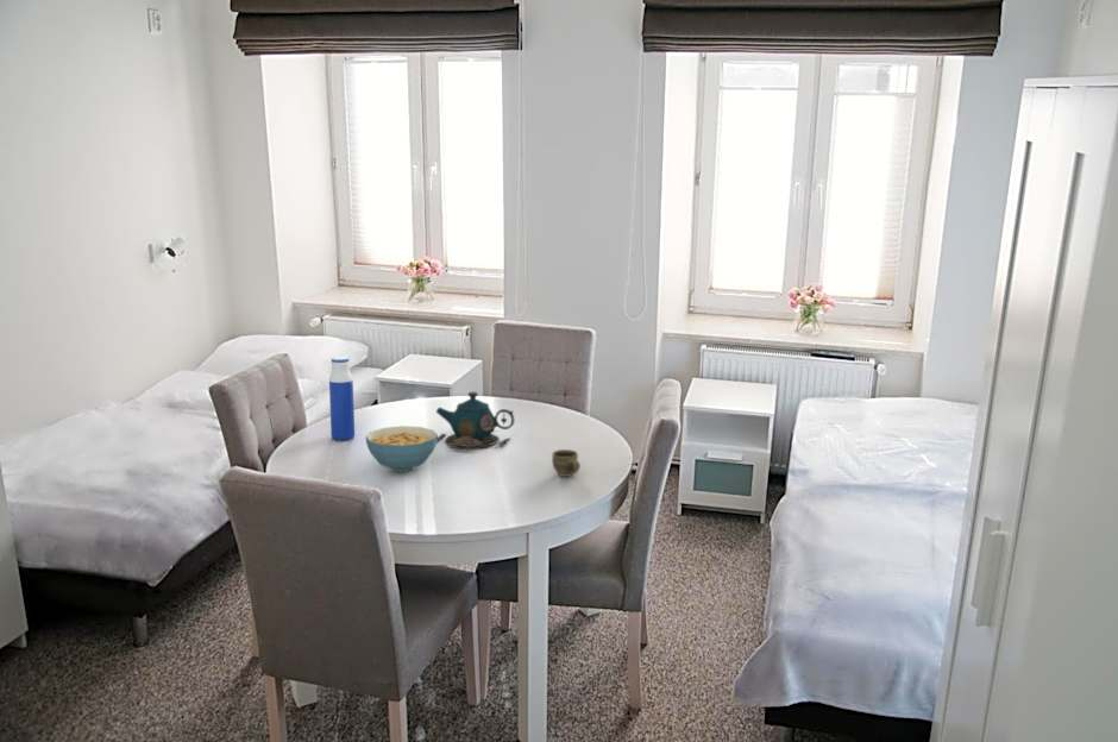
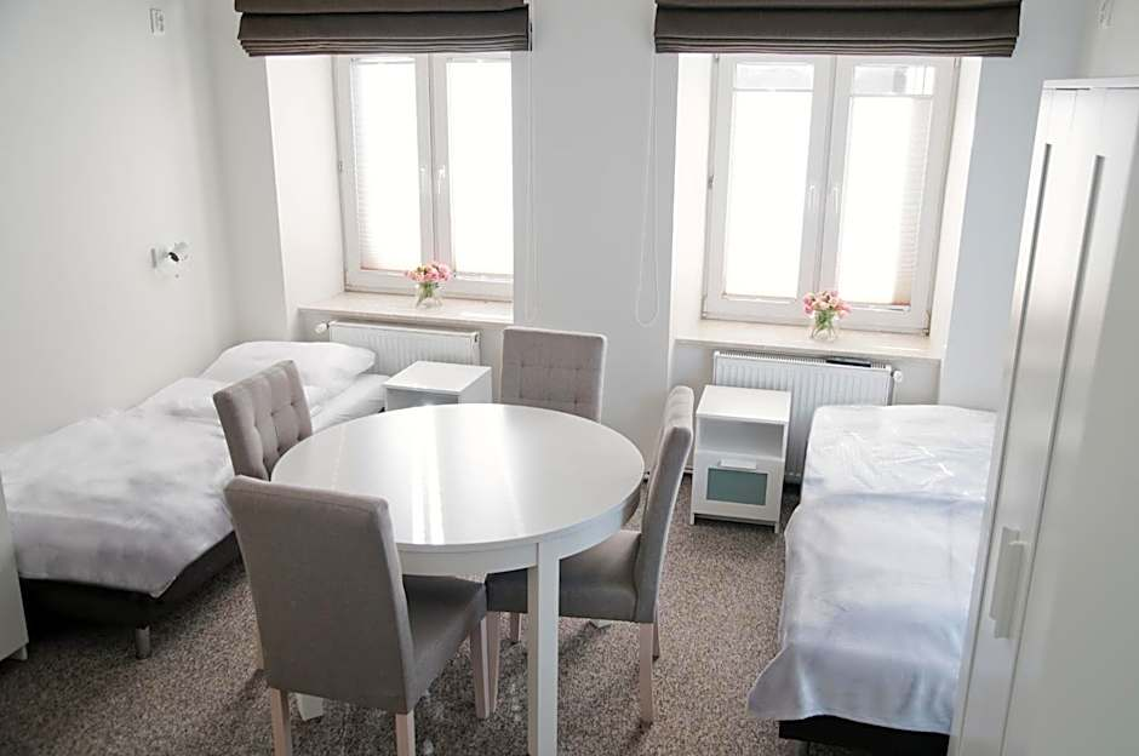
- water bottle [328,356,356,441]
- cereal bowl [364,425,439,473]
- teapot [435,391,515,452]
- cup [551,448,582,478]
